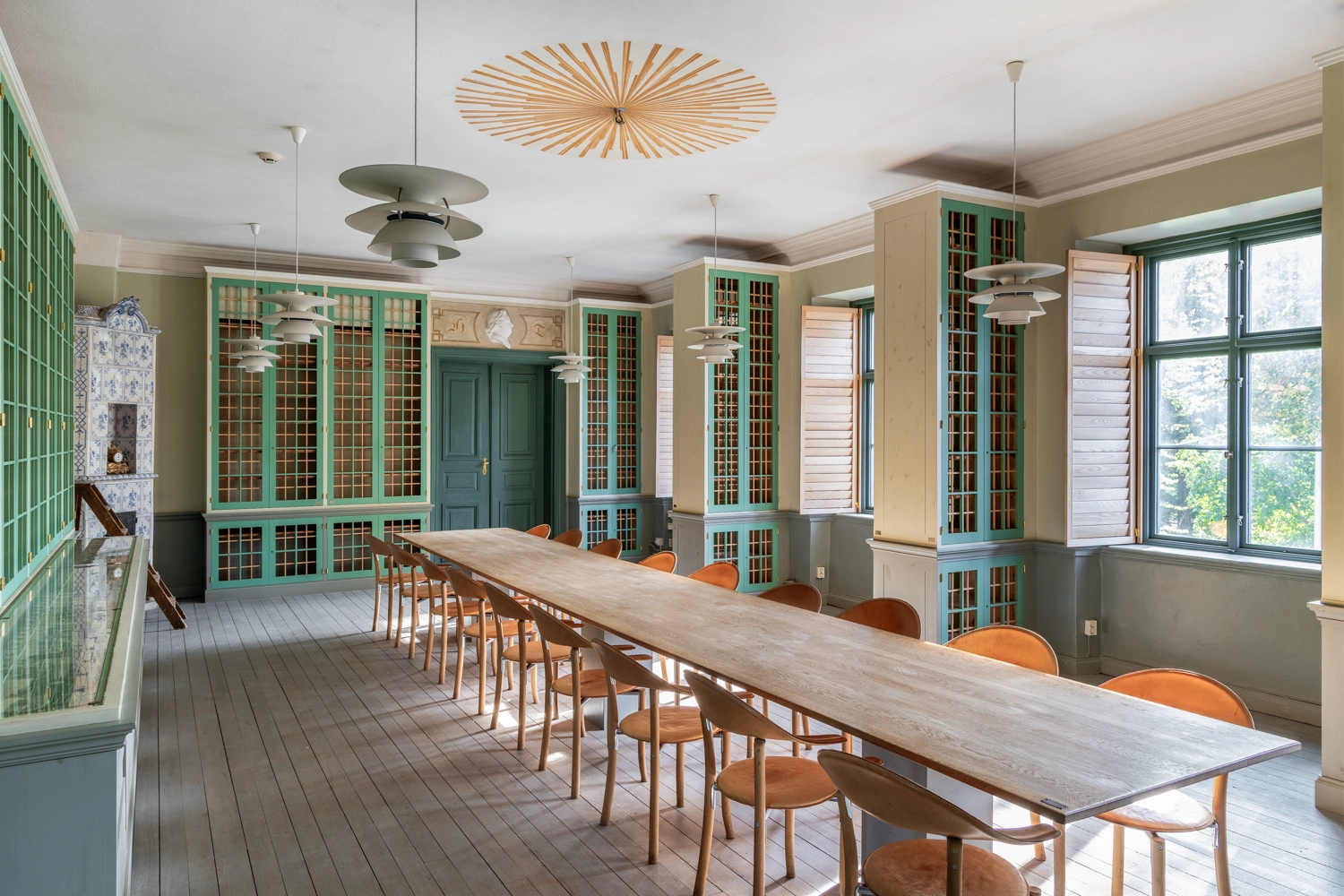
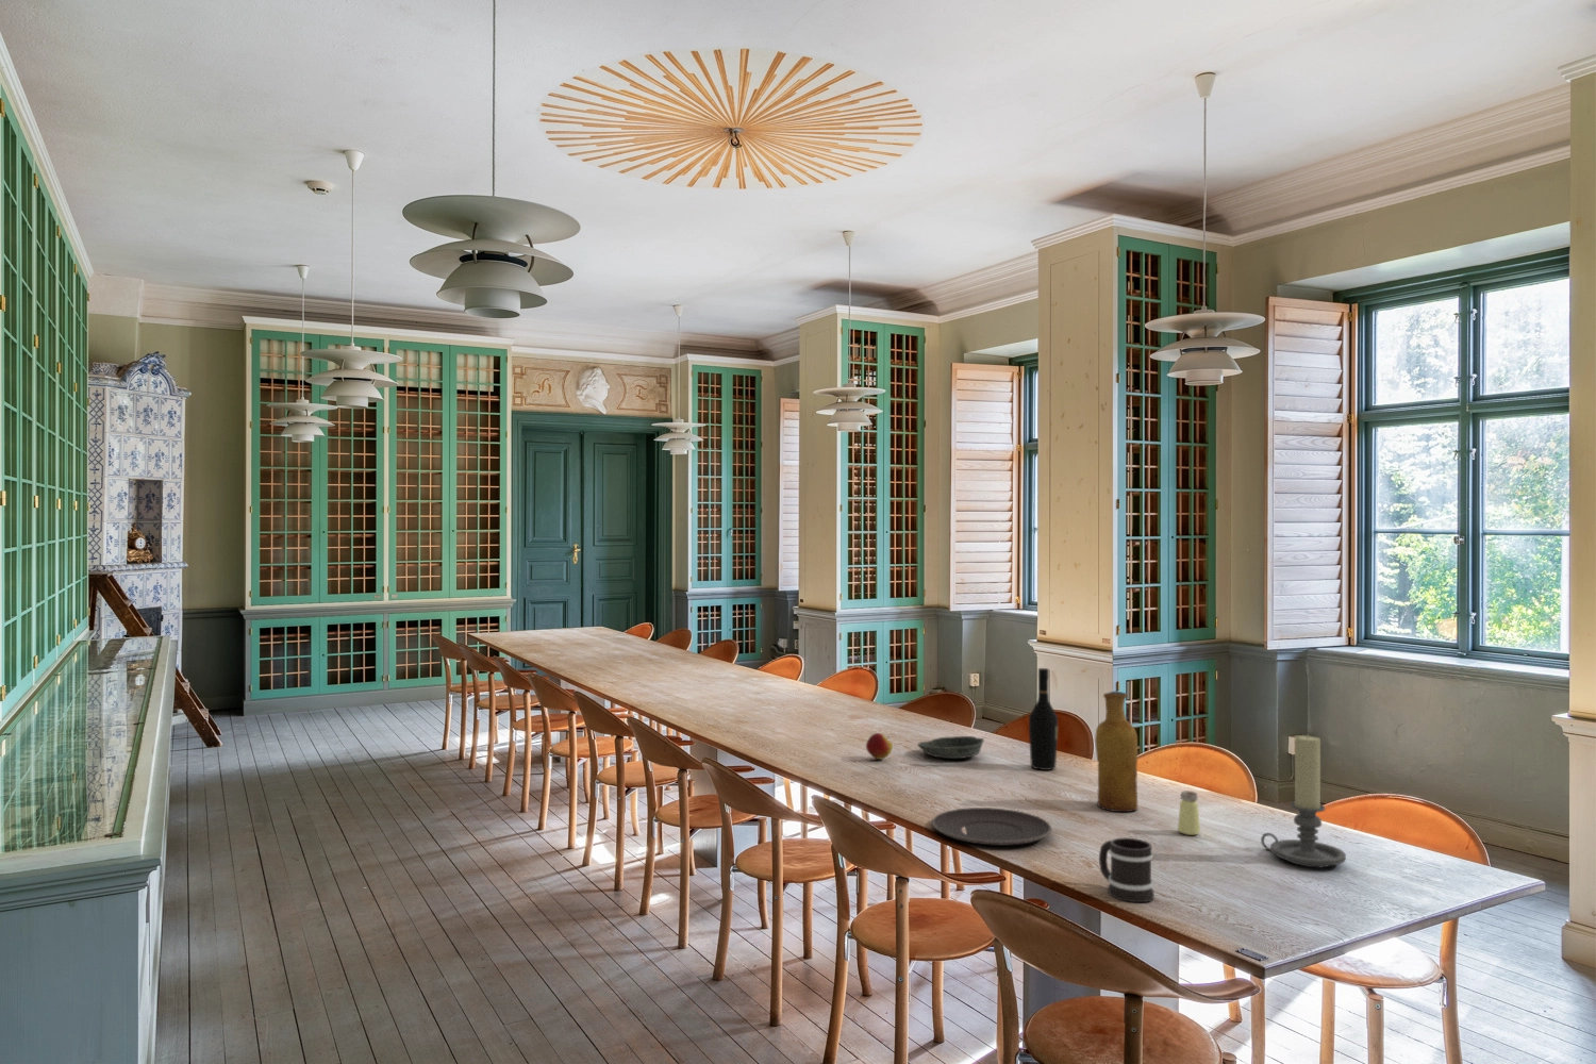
+ mug [1098,836,1155,904]
+ wine bottle [1028,667,1059,772]
+ plate [930,806,1053,847]
+ apple [864,732,894,761]
+ saltshaker [1177,790,1202,836]
+ vase [1094,691,1140,813]
+ candle holder [1260,733,1347,868]
+ bowl [916,735,986,760]
